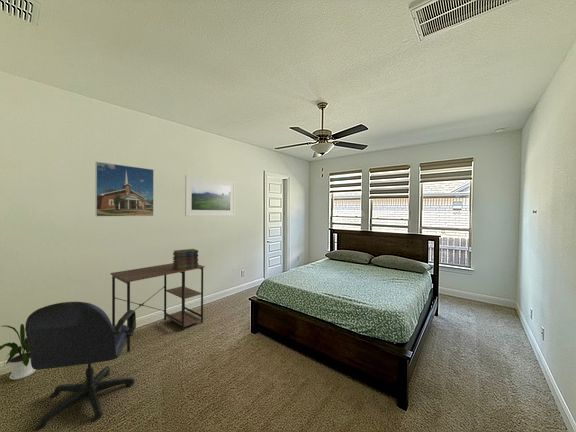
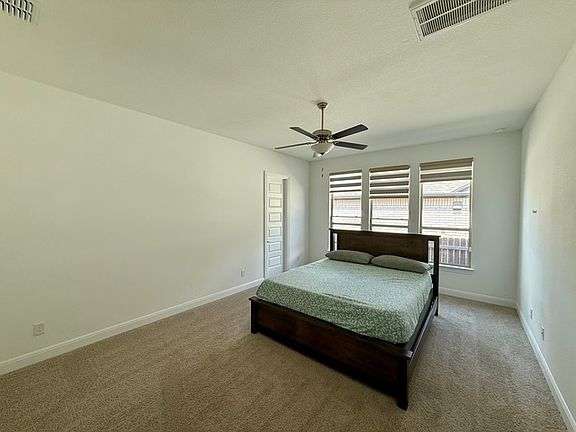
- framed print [95,161,155,217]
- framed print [184,174,236,217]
- book stack [172,248,199,270]
- office chair [24,301,137,431]
- desk [110,262,206,353]
- house plant [0,323,36,381]
